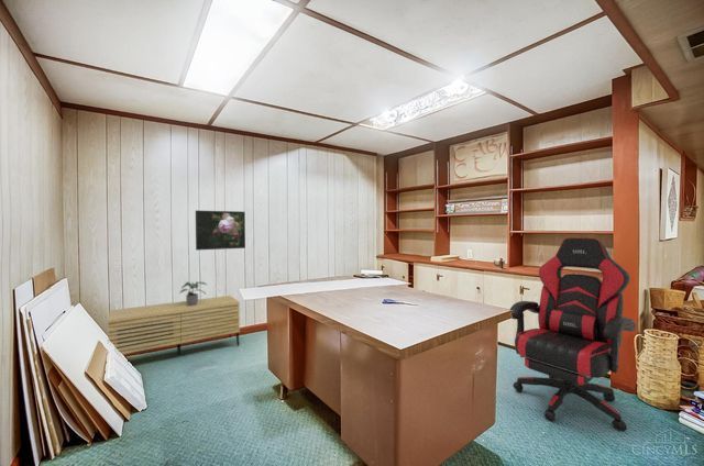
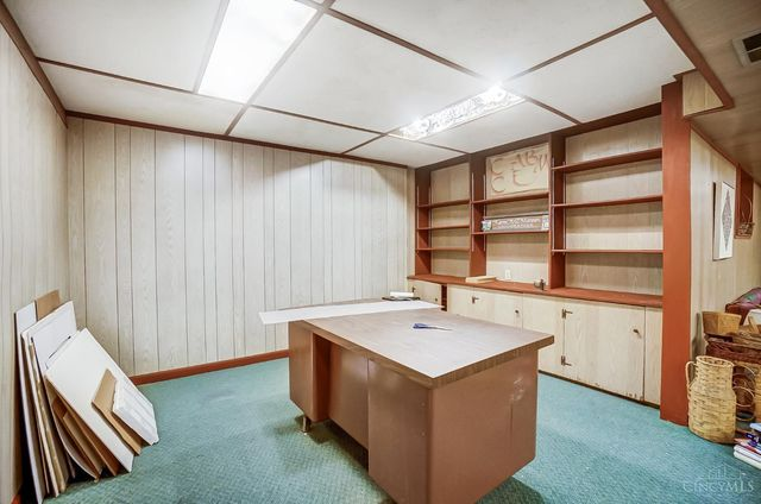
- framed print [195,209,246,252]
- sideboard [107,295,241,355]
- potted plant [178,280,209,306]
- chair [508,236,637,432]
